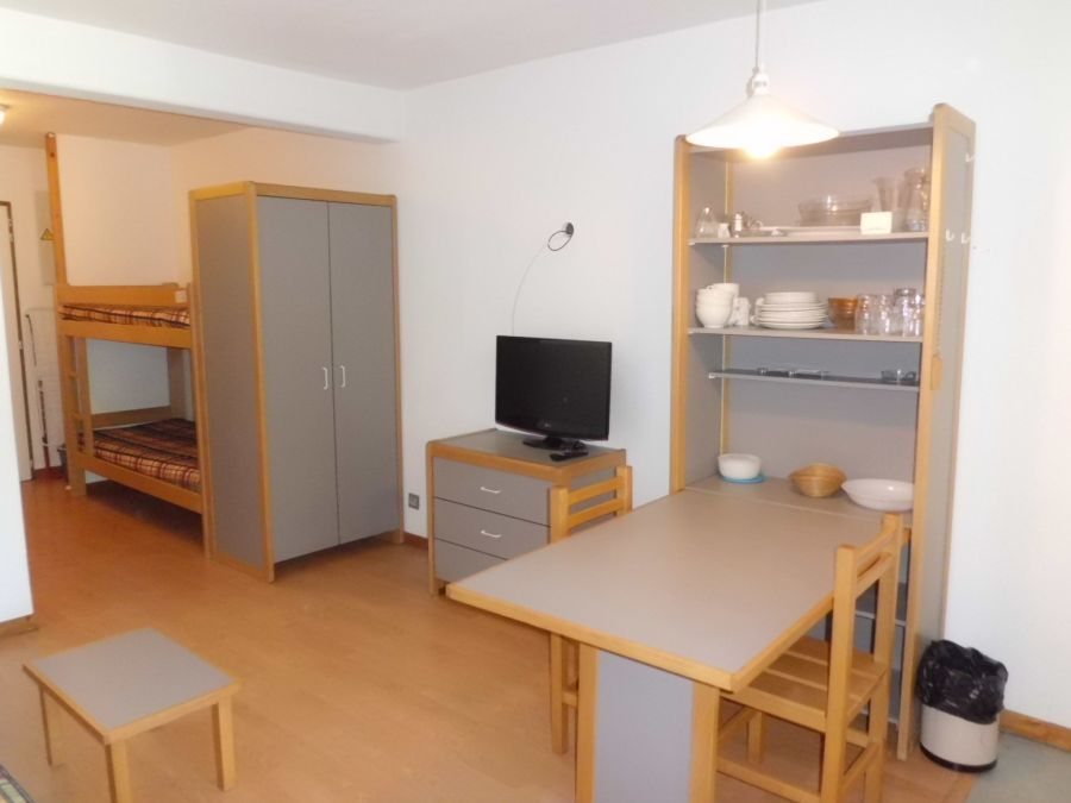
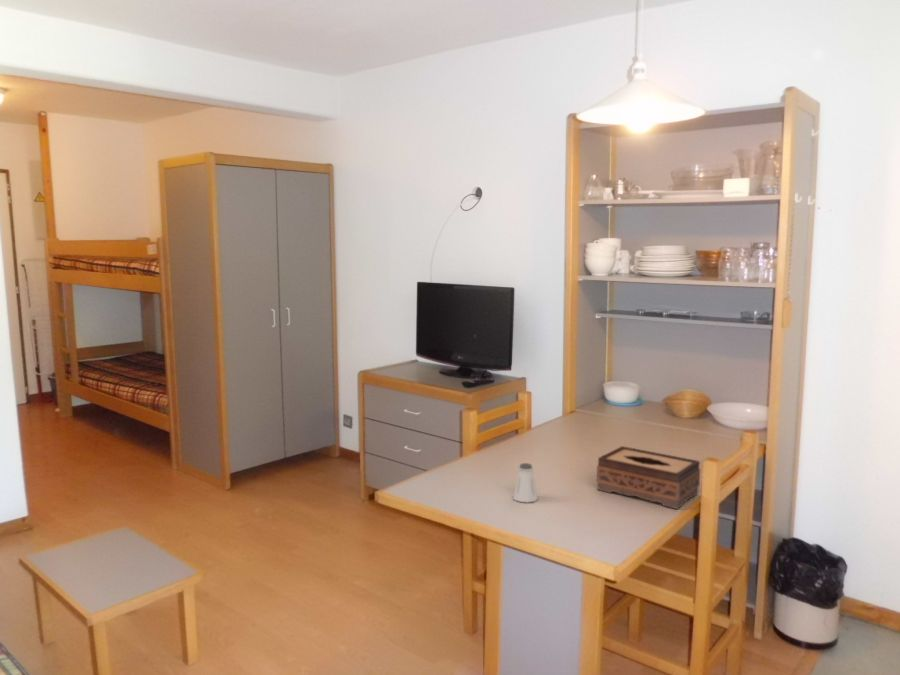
+ tissue box [596,445,701,510]
+ saltshaker [512,462,539,503]
